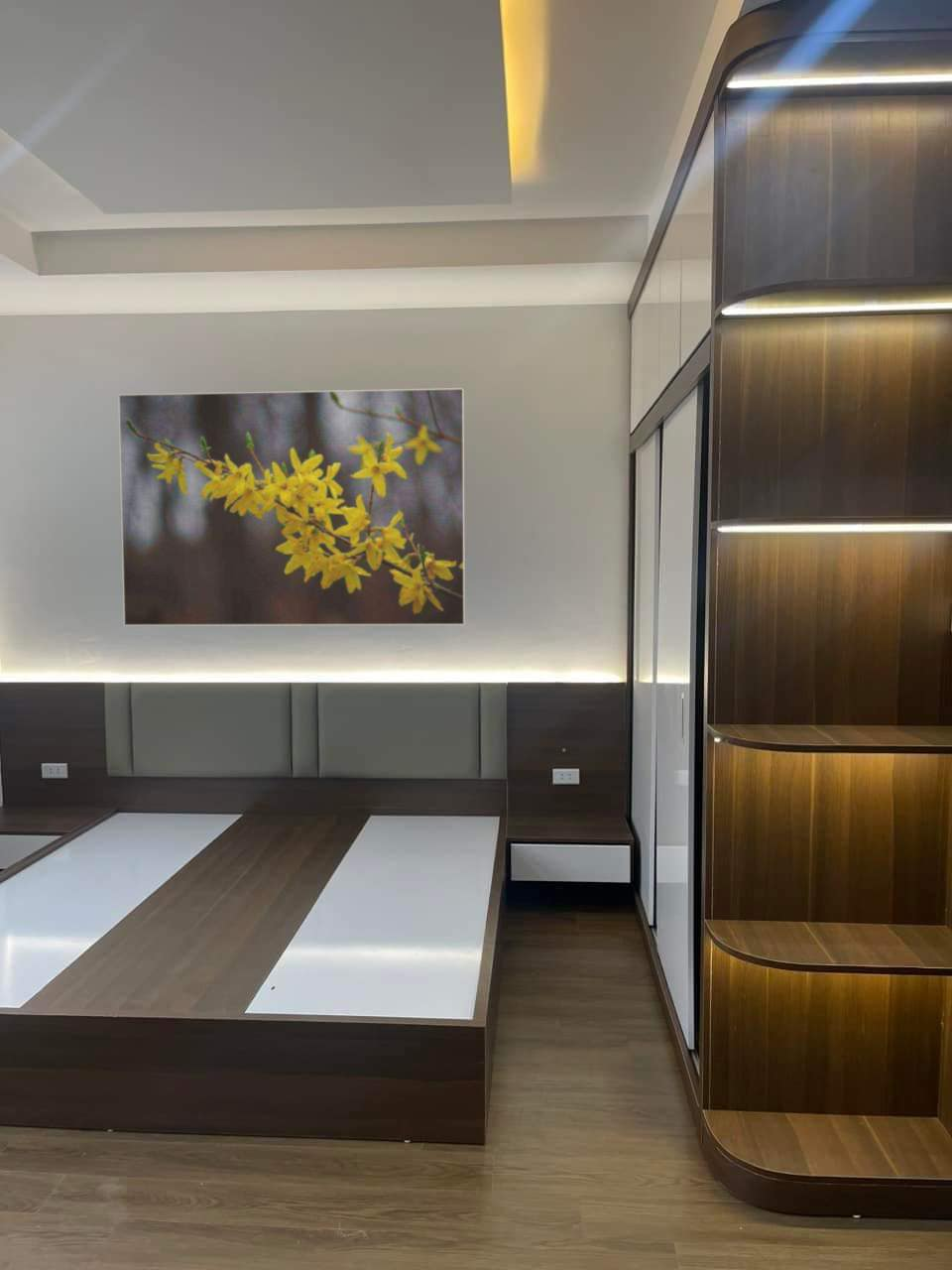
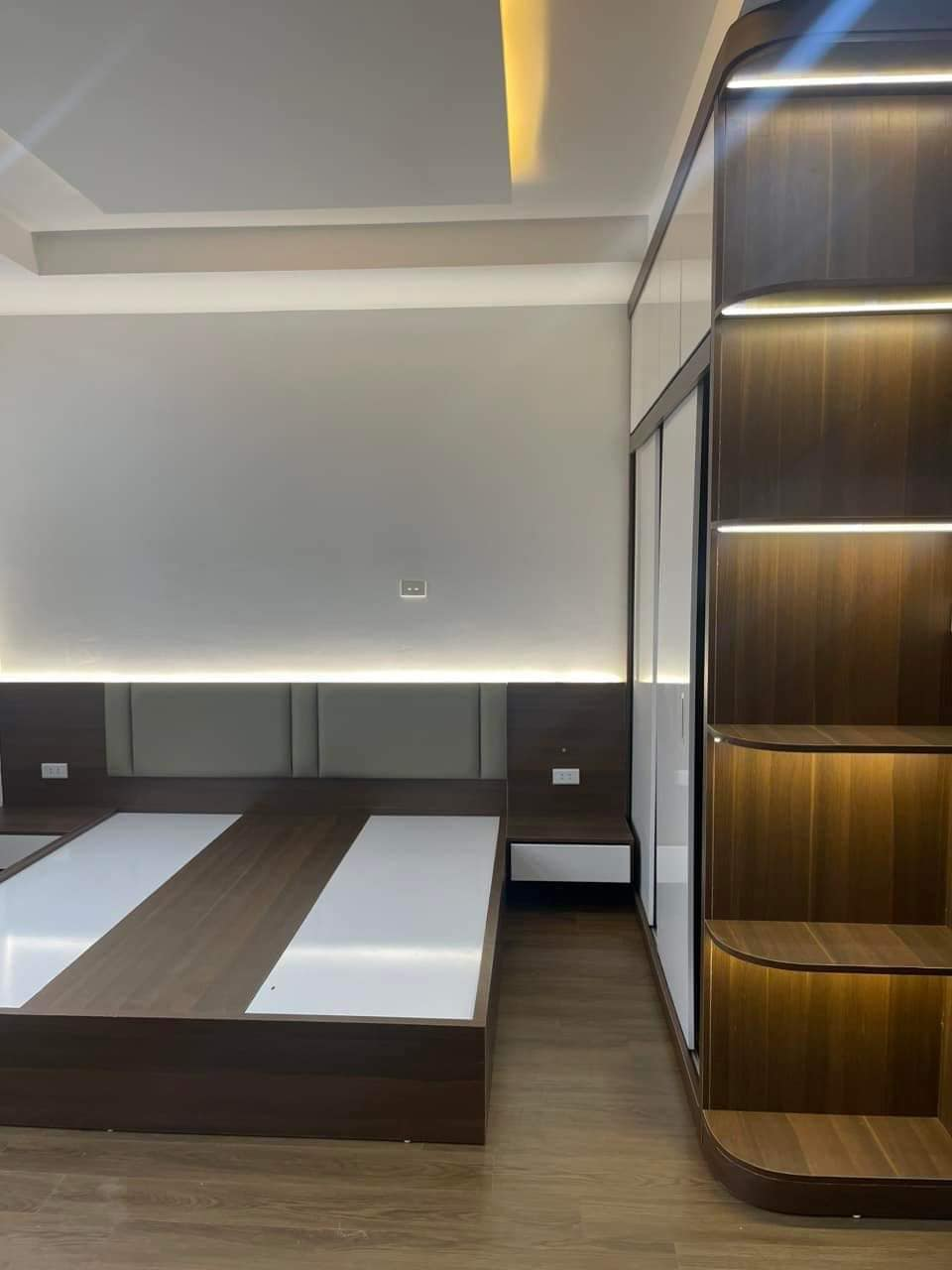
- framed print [117,387,466,627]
